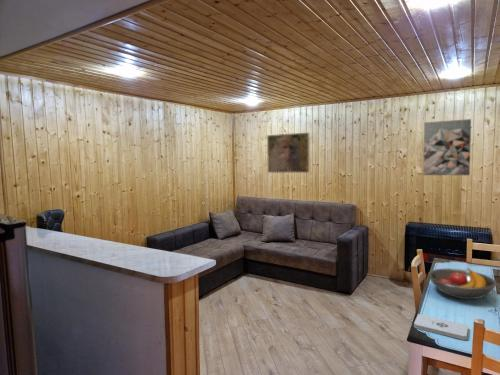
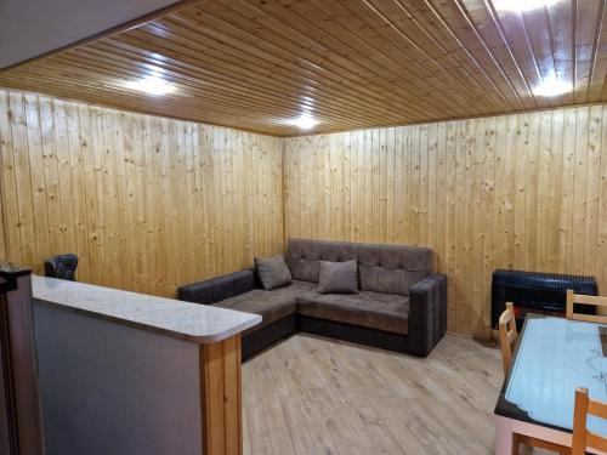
- fruit bowl [427,267,498,300]
- wall art [422,118,472,176]
- notepad [413,313,469,341]
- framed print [266,131,311,174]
